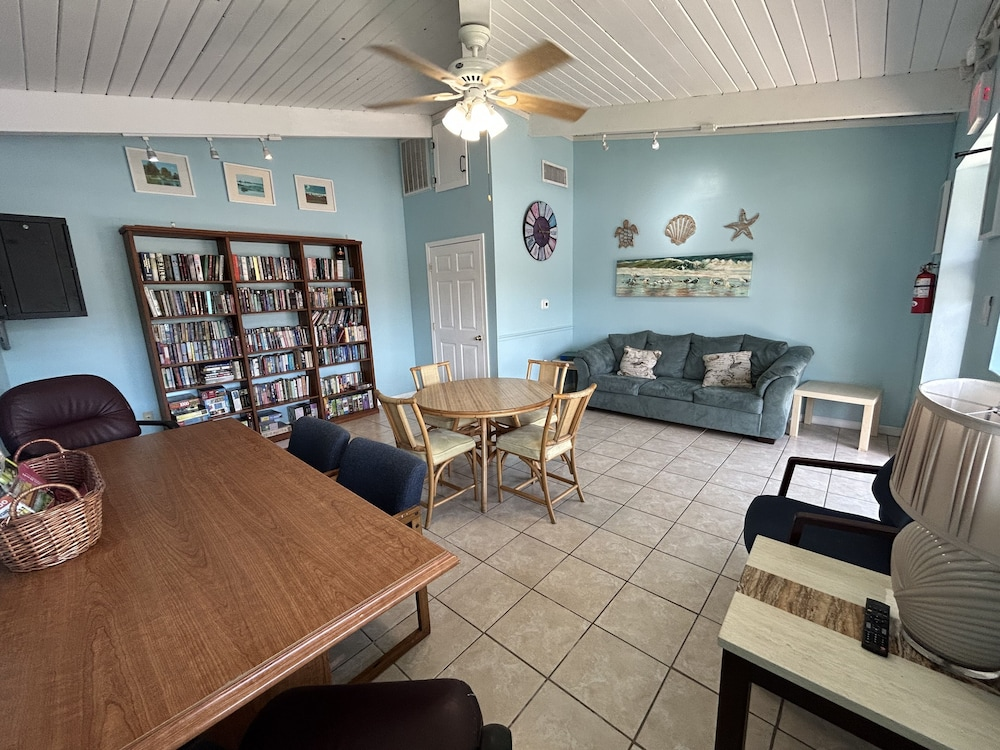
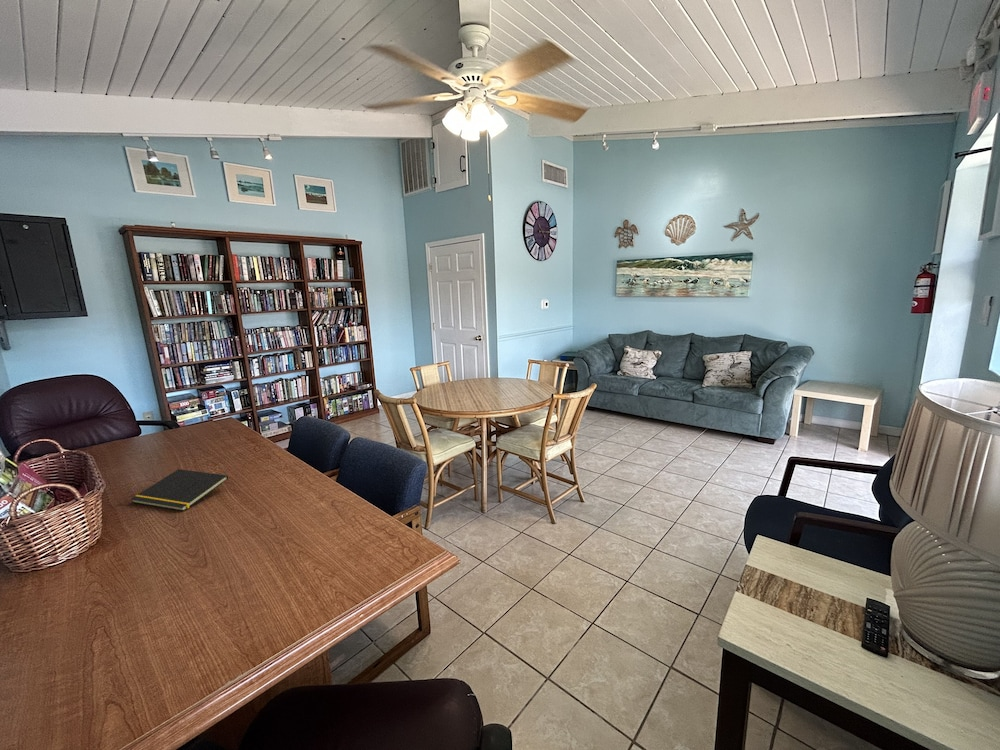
+ notepad [130,468,229,512]
